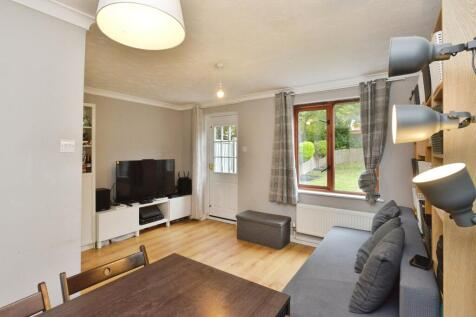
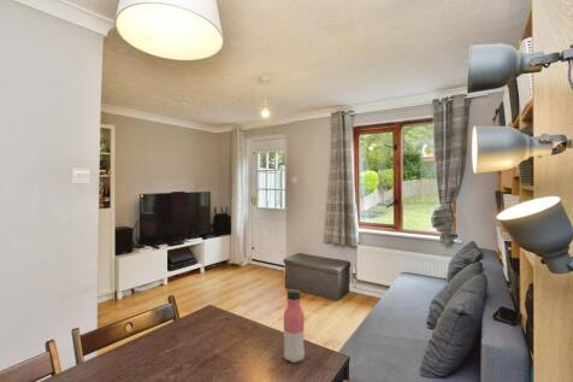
+ water bottle [283,288,306,364]
